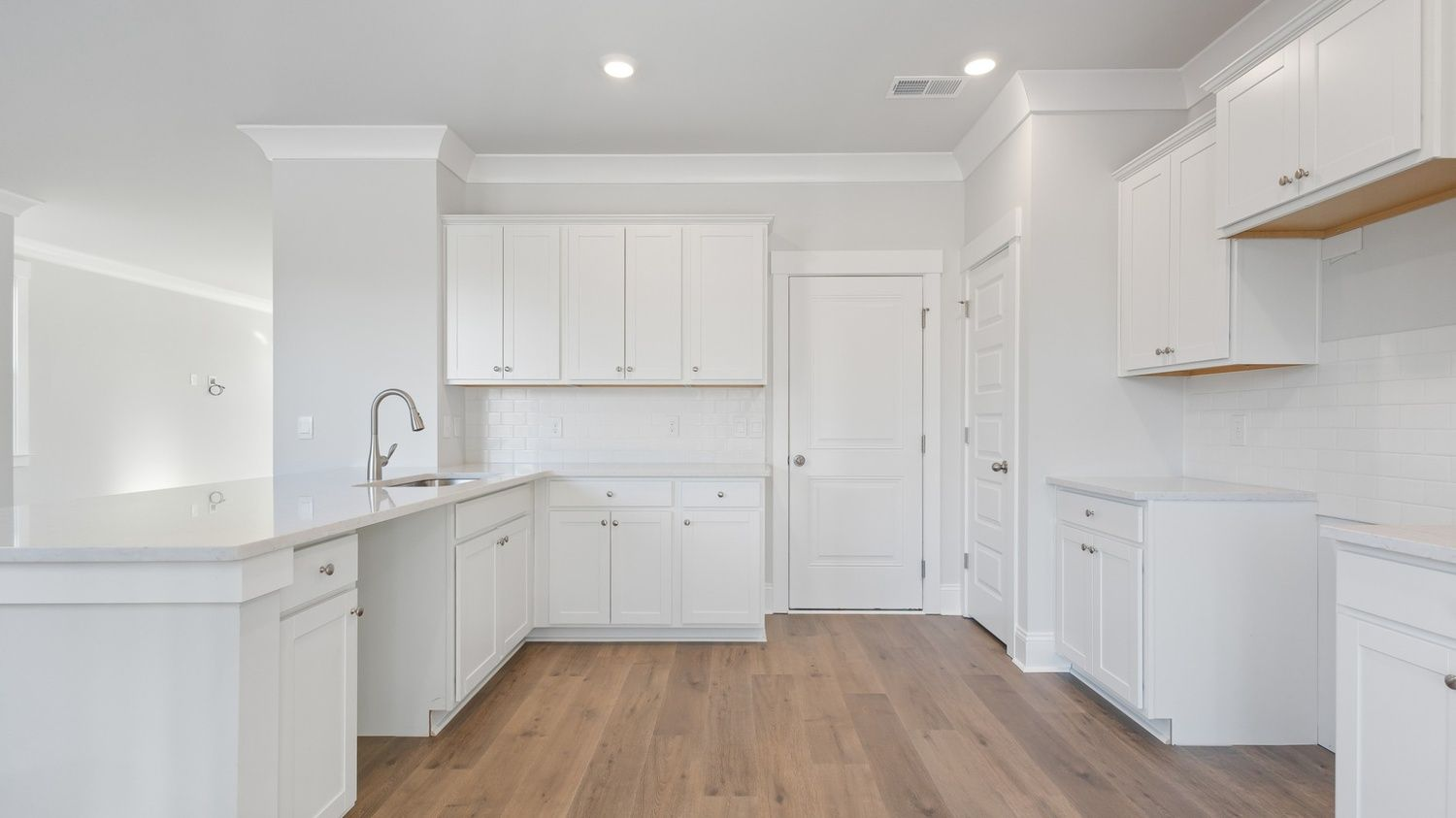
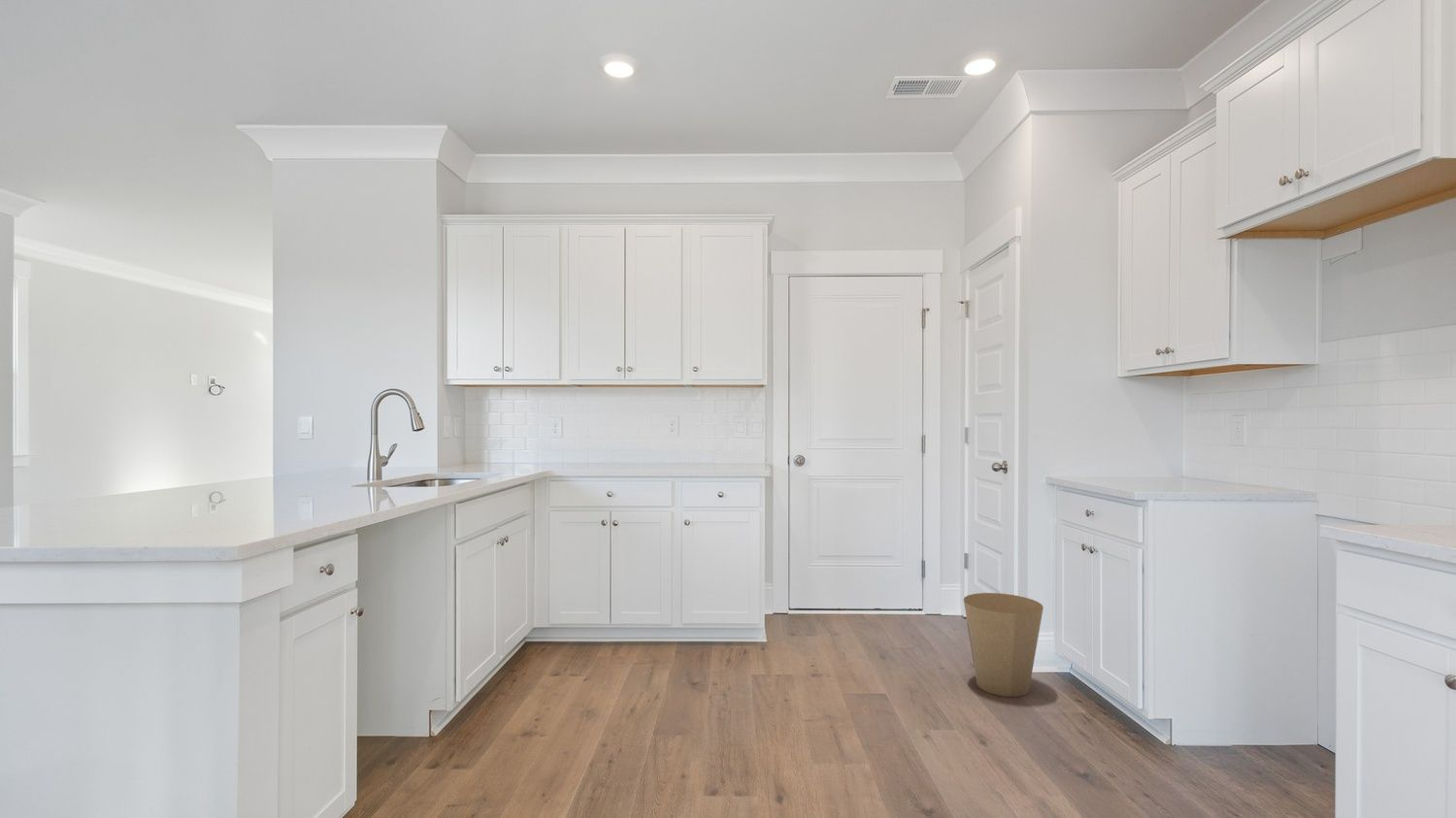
+ trash can [963,592,1044,698]
